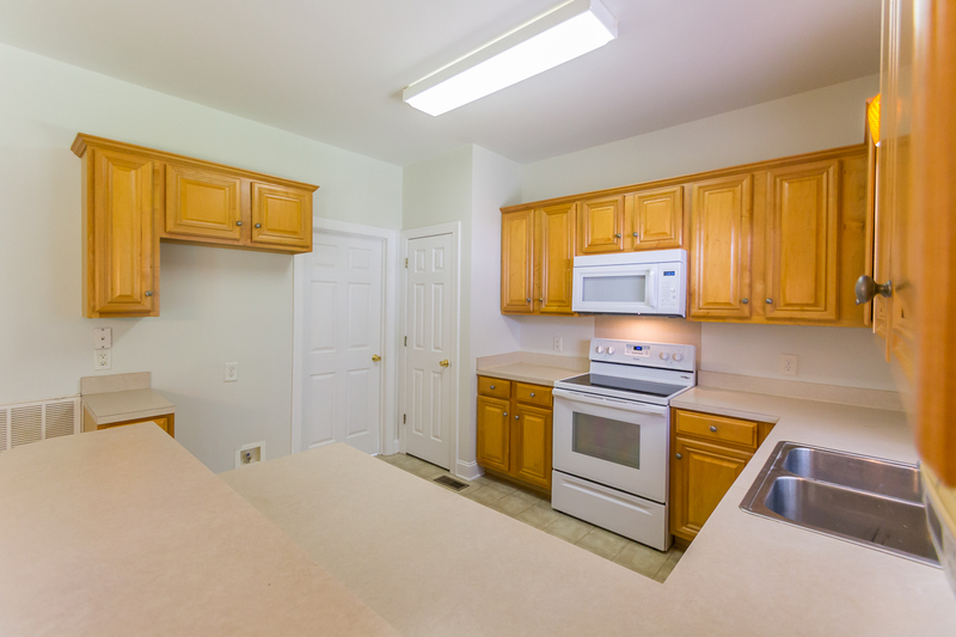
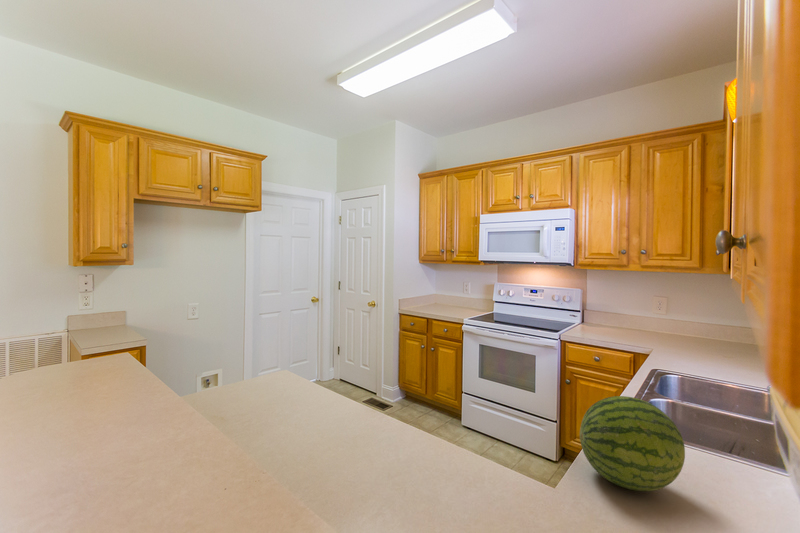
+ fruit [579,395,686,492]
